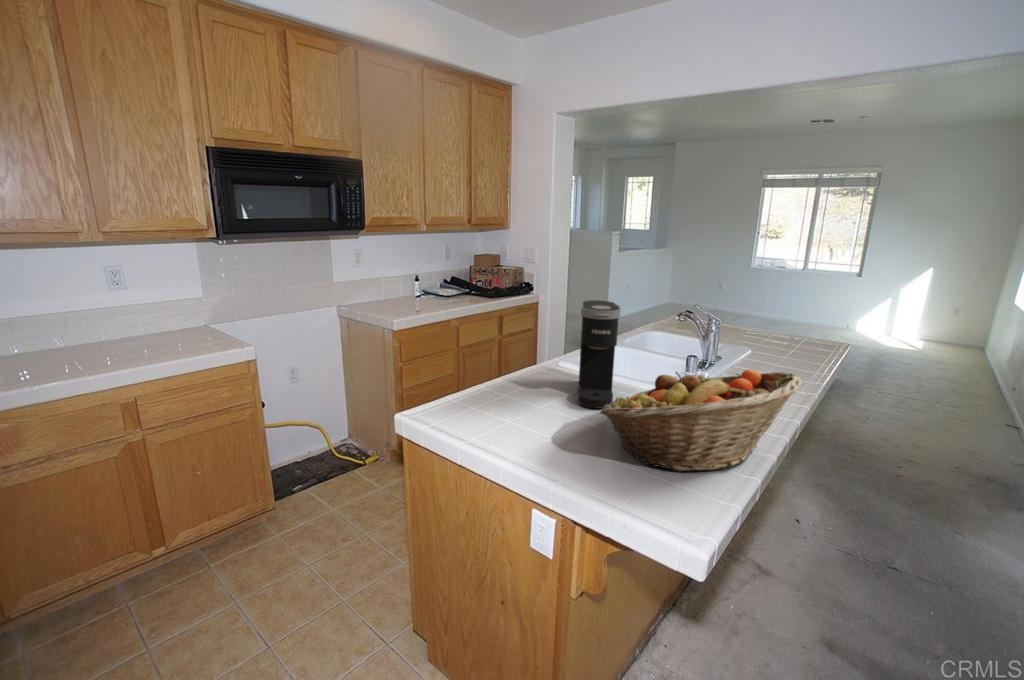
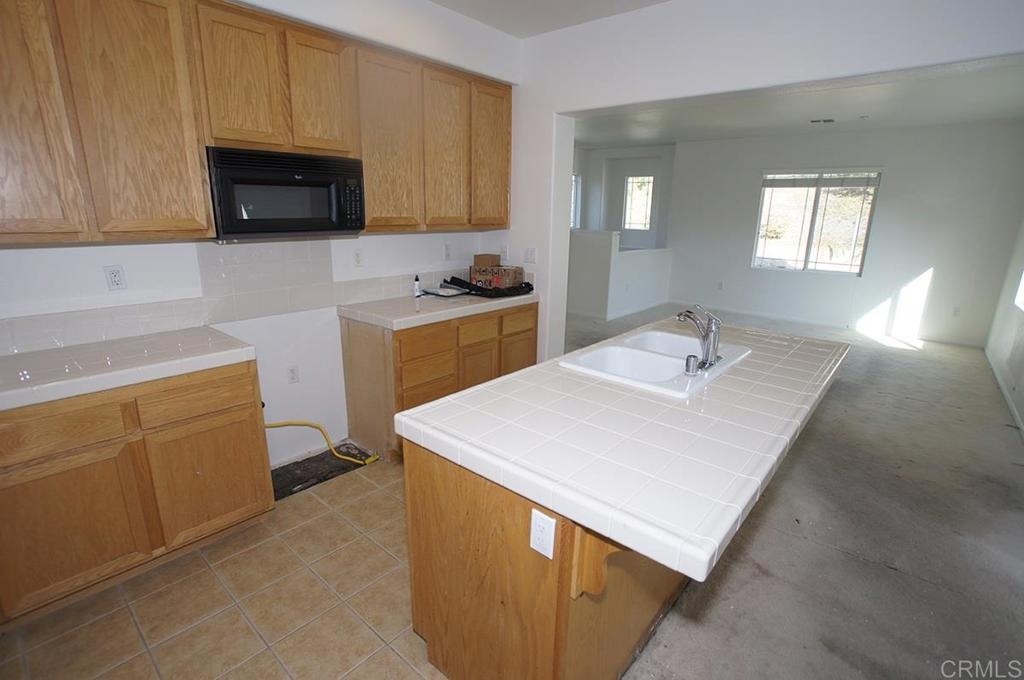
- fruit basket [600,368,803,472]
- coffee maker [577,299,622,410]
